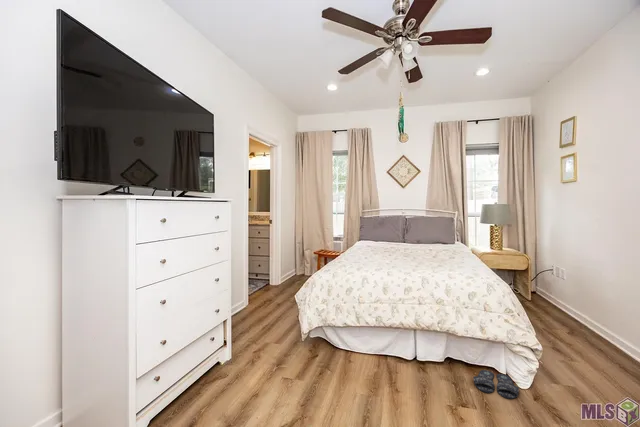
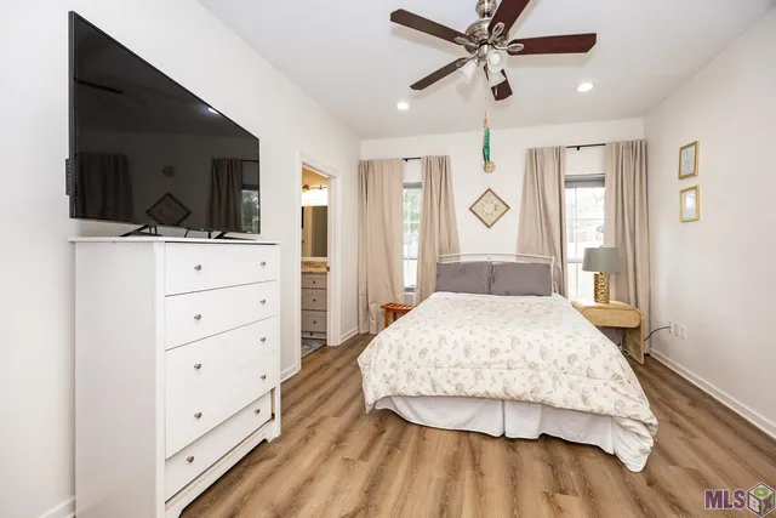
- slippers [473,369,520,400]
